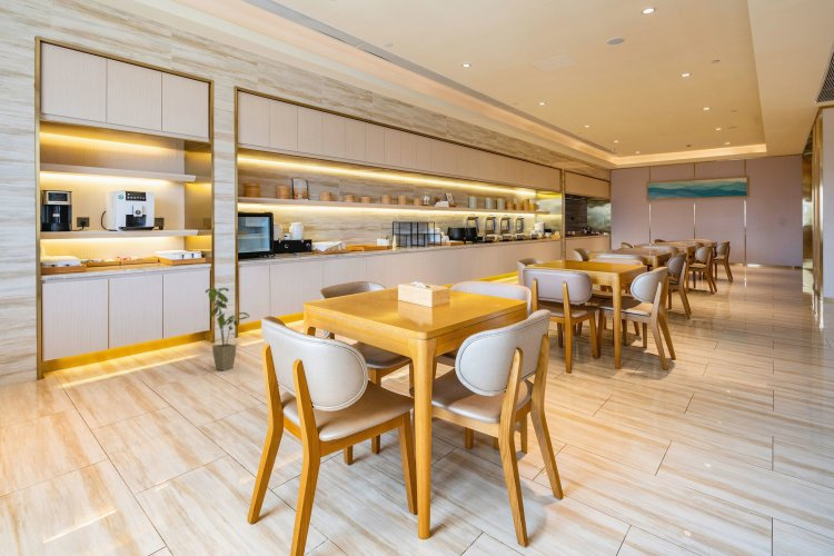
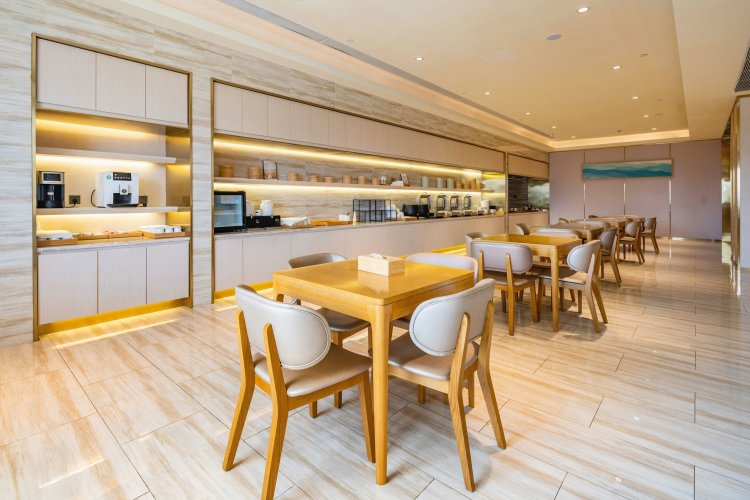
- house plant [205,287,251,371]
